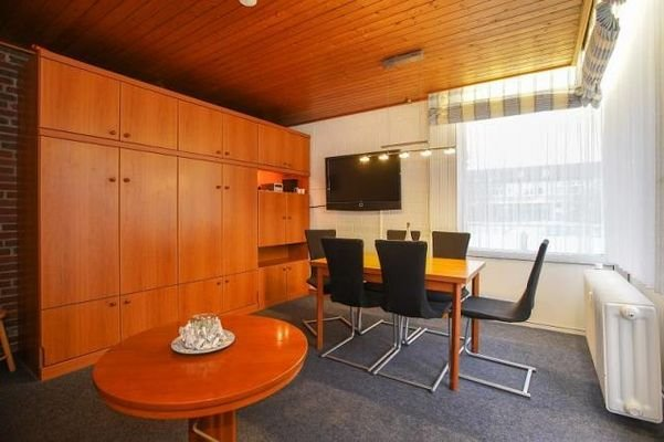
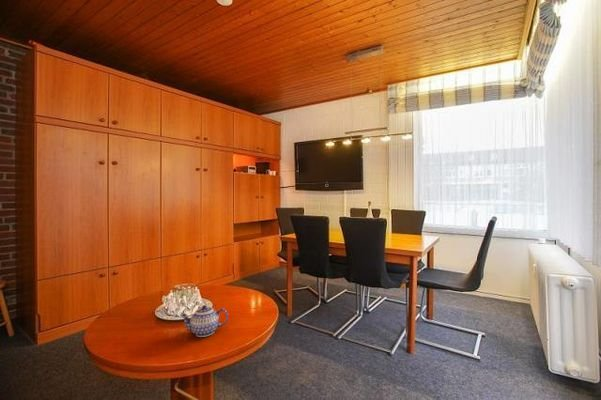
+ teapot [179,304,229,338]
